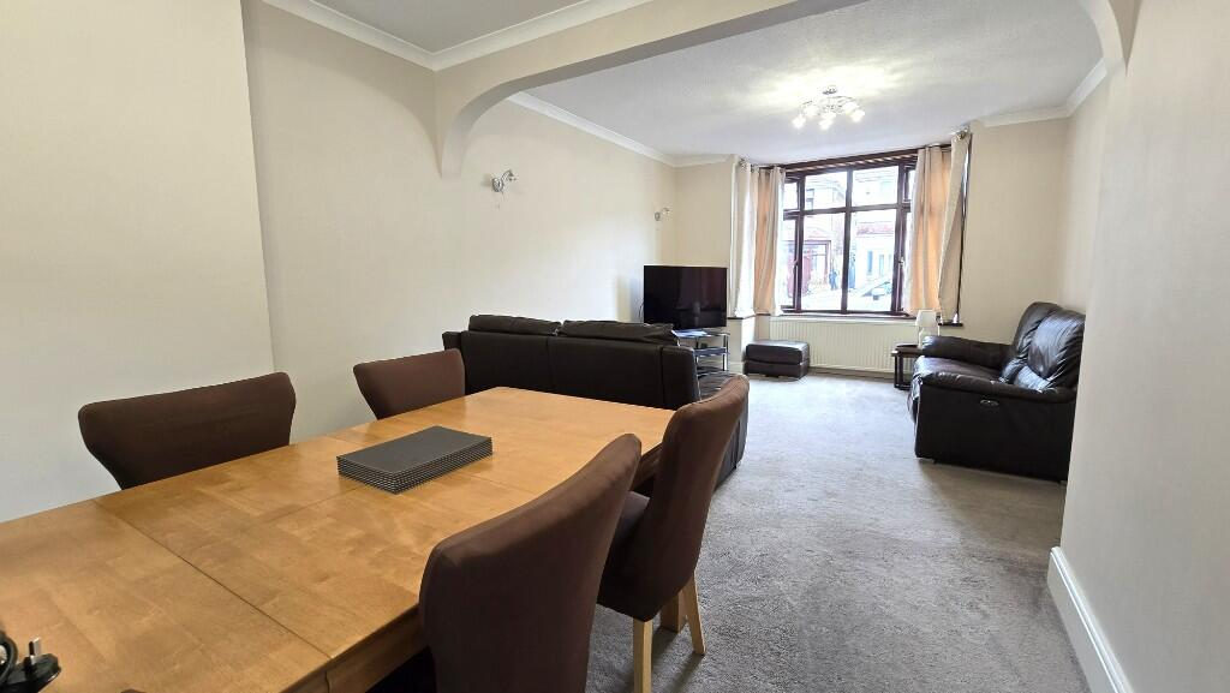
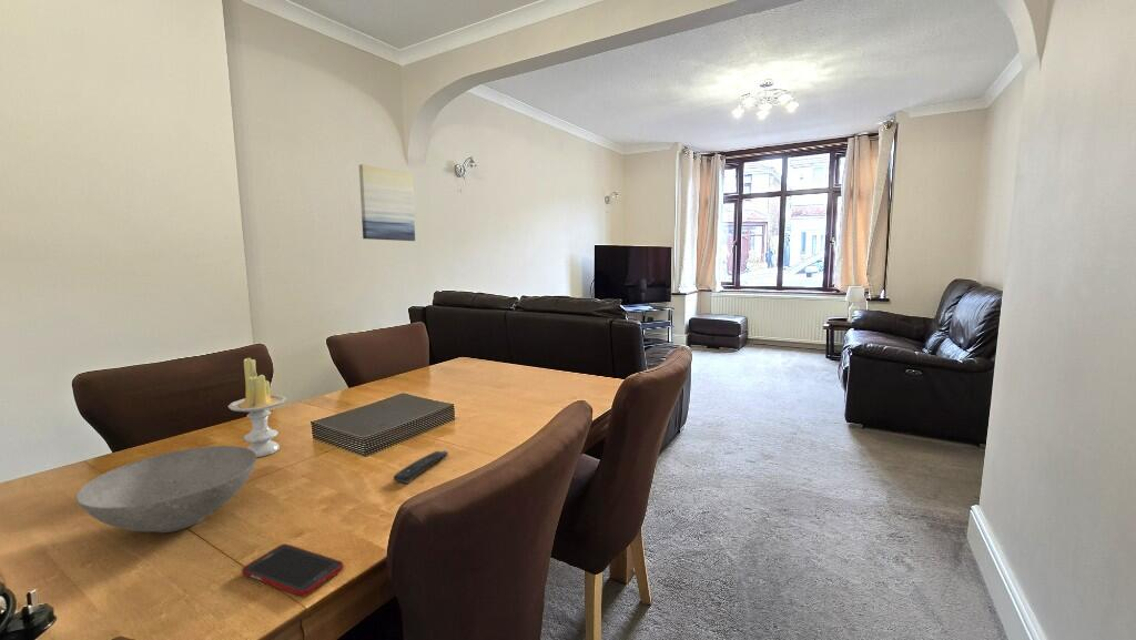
+ cell phone [241,544,345,598]
+ wall art [358,163,416,242]
+ candle [227,357,287,458]
+ remote control [393,449,449,485]
+ bowl [75,445,257,534]
